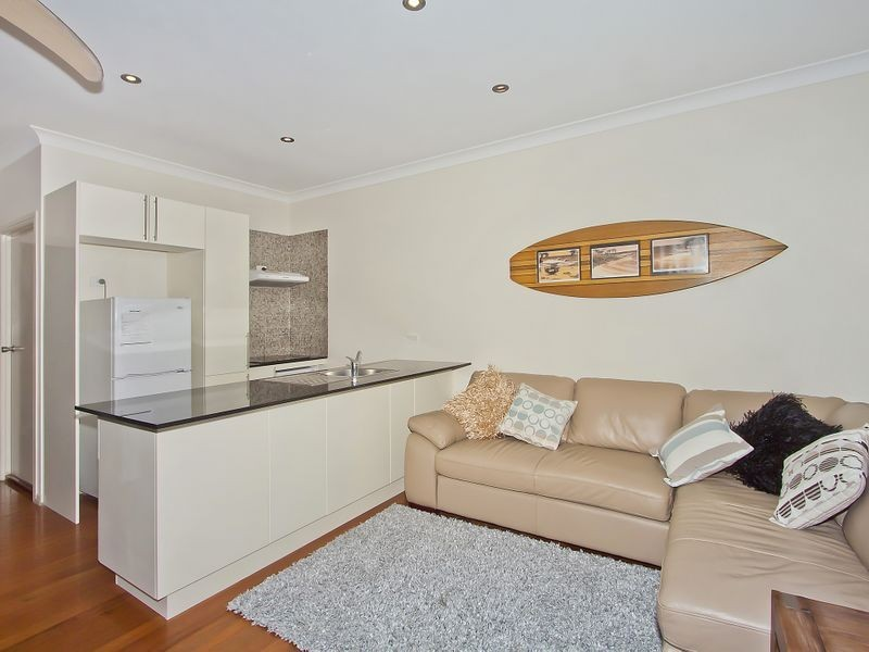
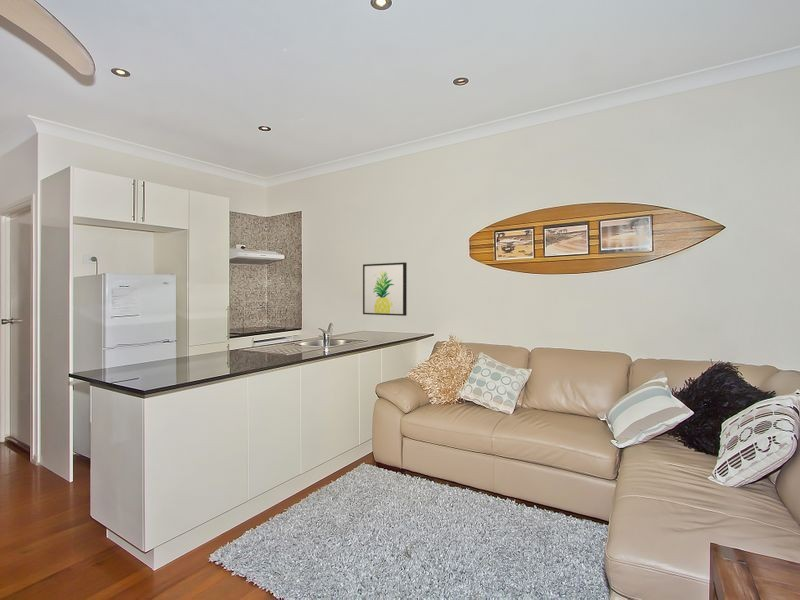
+ wall art [362,261,408,317]
